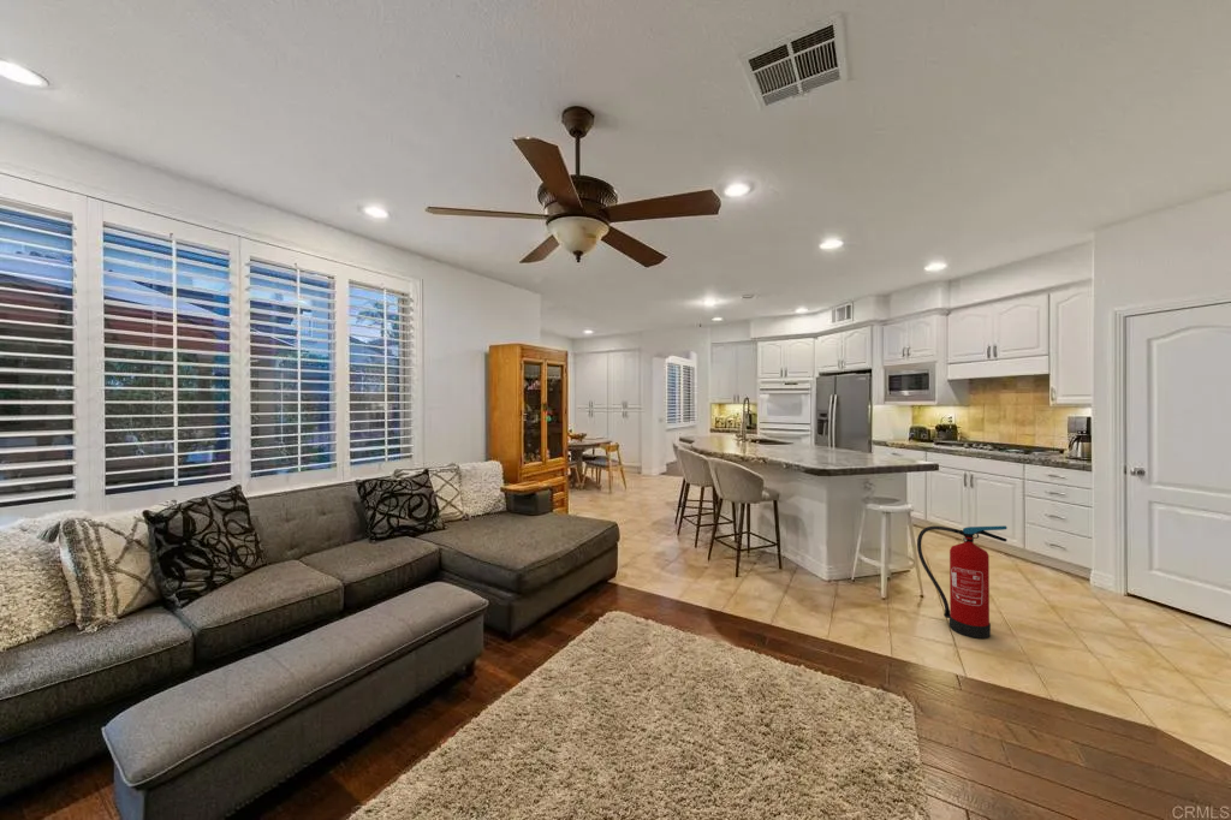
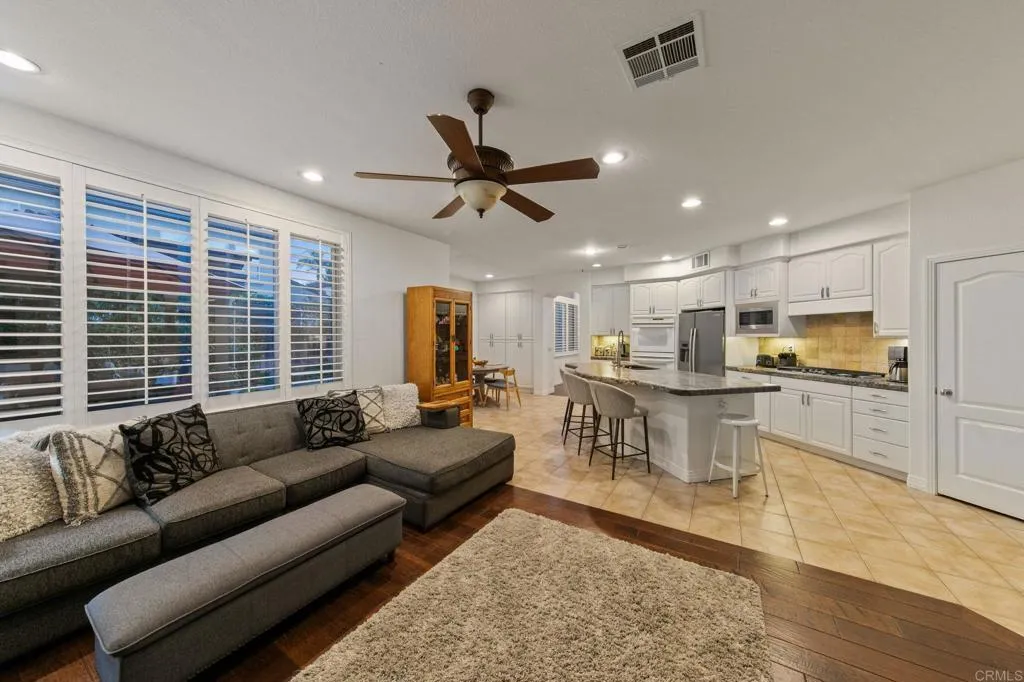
- fire extinguisher [916,524,1009,640]
